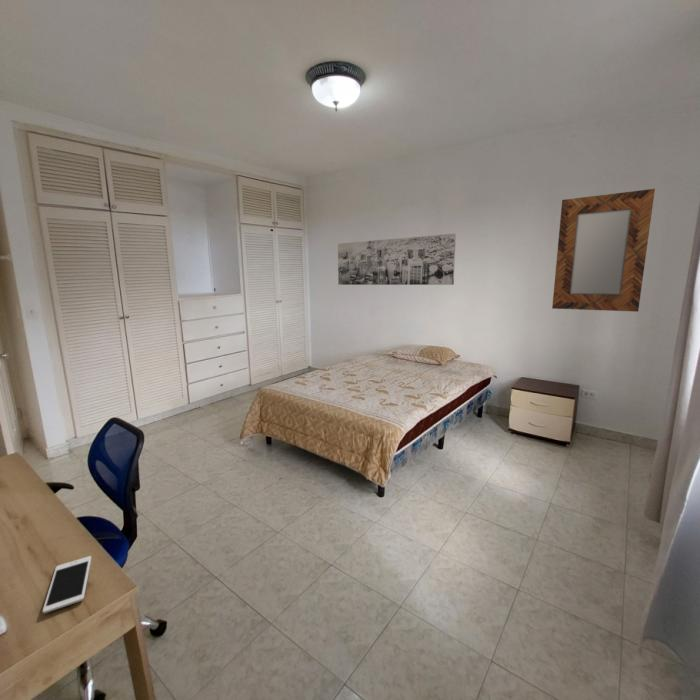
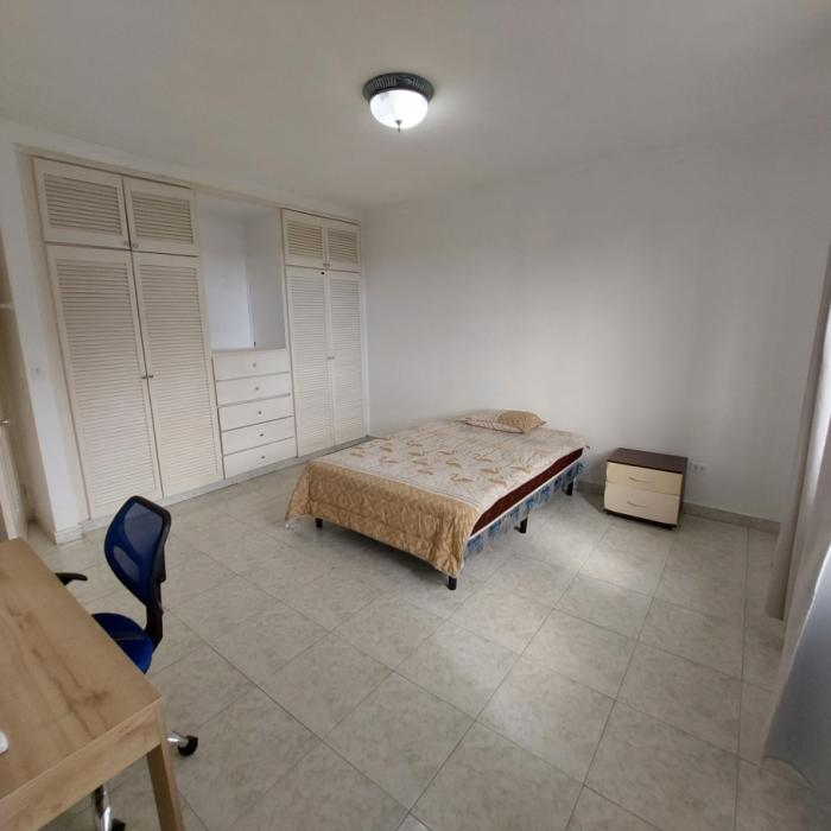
- cell phone [42,555,92,614]
- wall art [337,233,457,286]
- home mirror [551,188,656,313]
